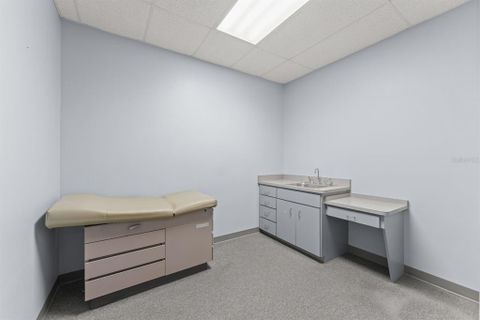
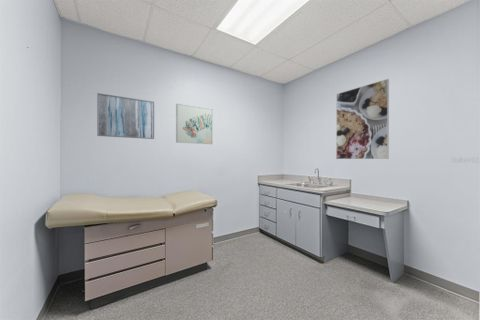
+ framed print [335,78,390,160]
+ wall art [175,103,214,145]
+ wall art [96,92,155,140]
